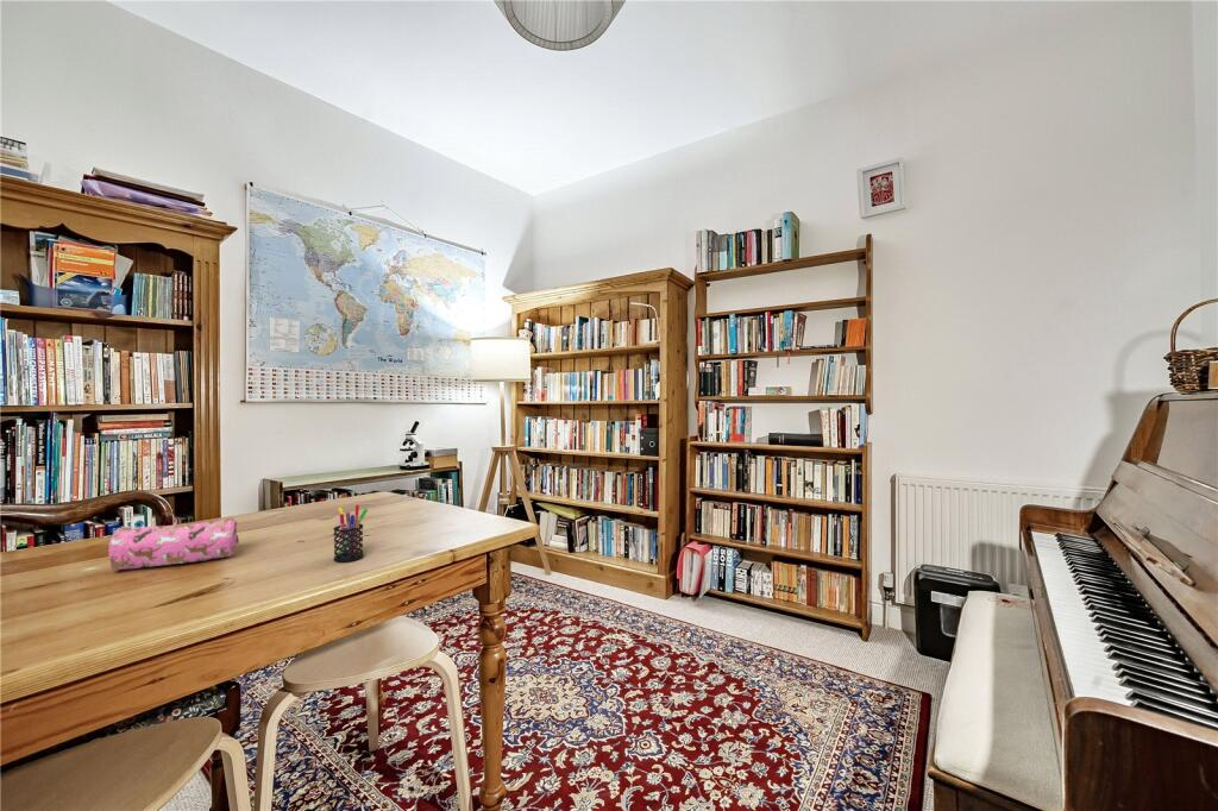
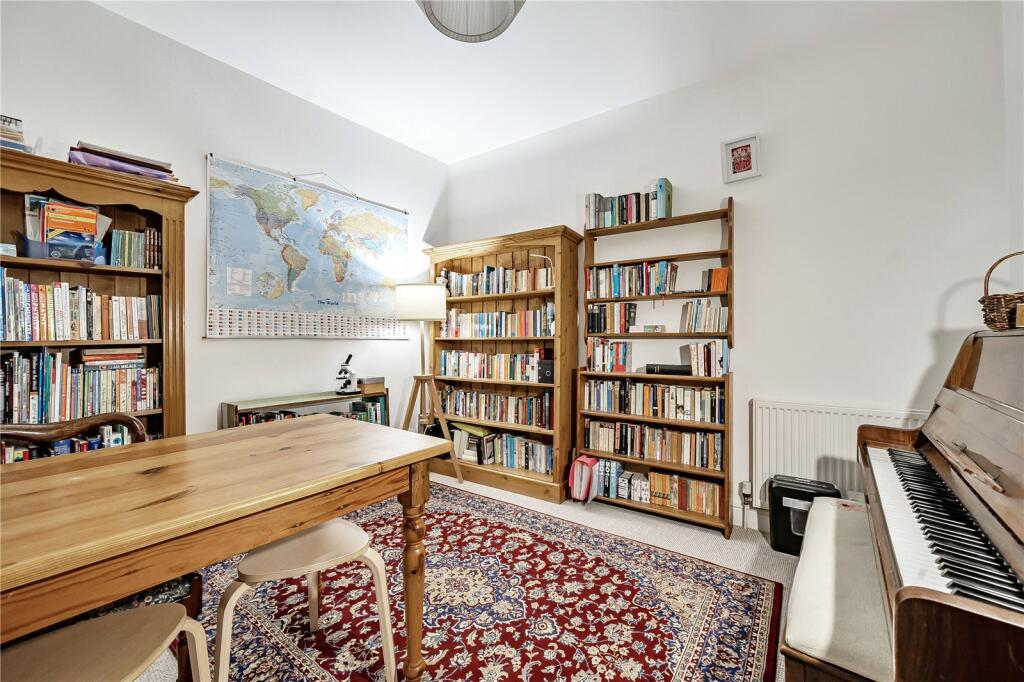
- pen holder [332,503,369,564]
- pencil case [107,516,240,572]
